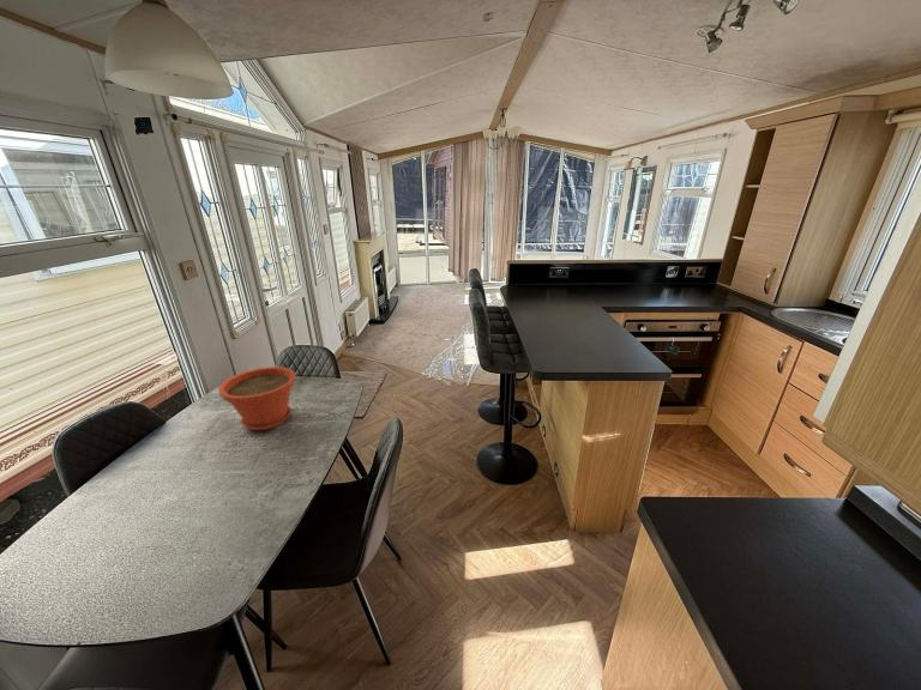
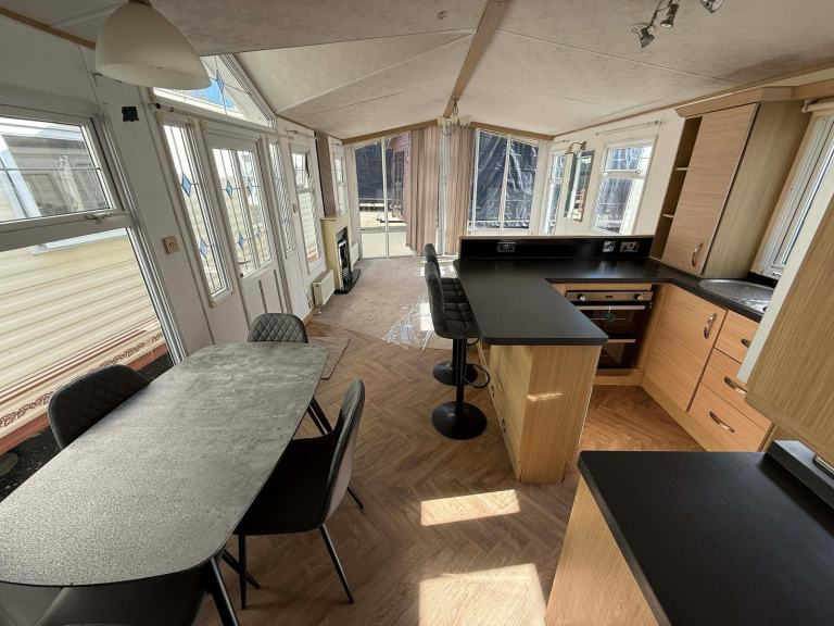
- plant pot [217,365,297,431]
